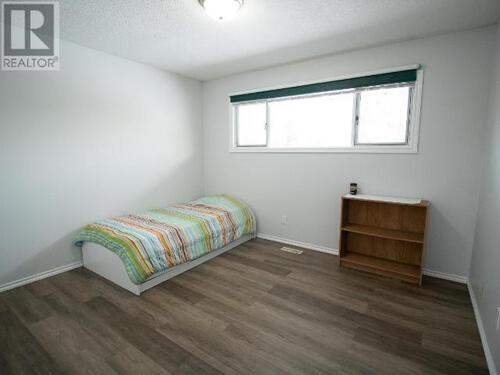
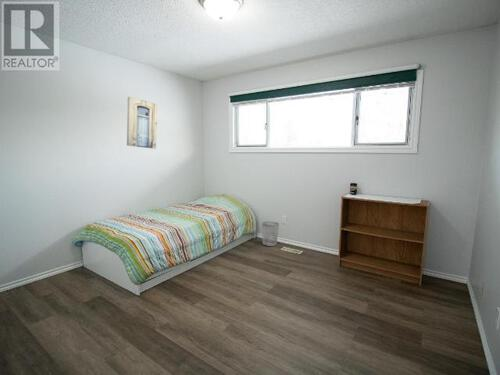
+ wall art [126,96,158,150]
+ wastebasket [261,220,280,247]
